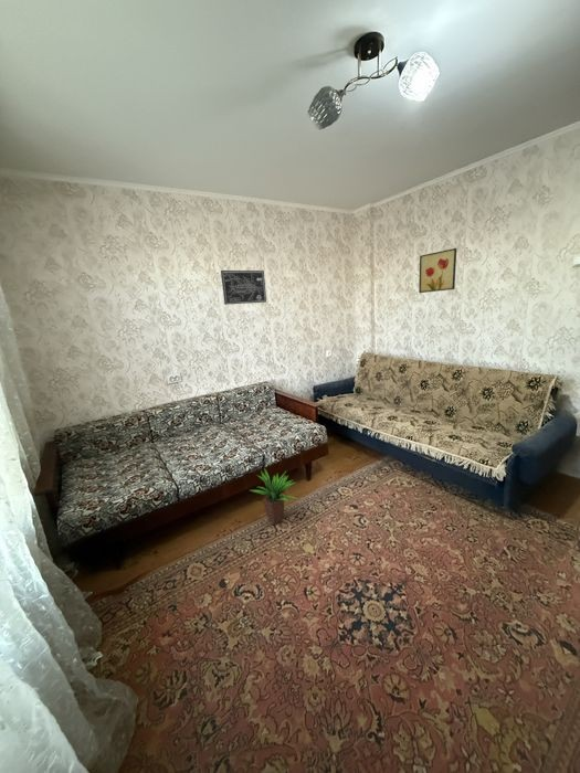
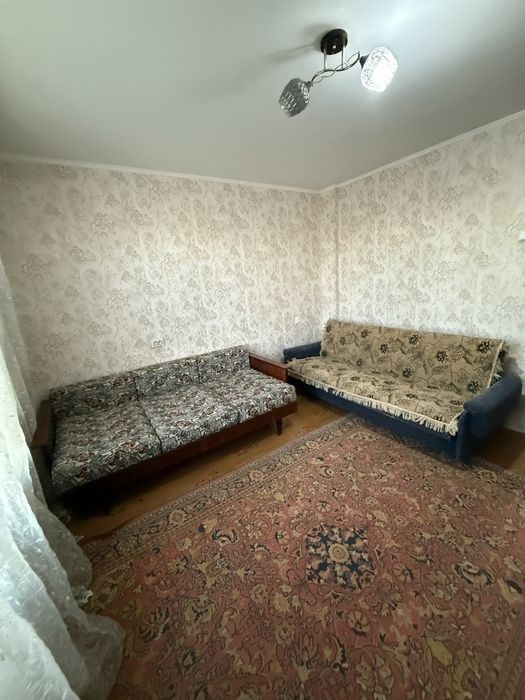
- potted plant [249,467,299,526]
- wall art [220,269,267,306]
- wall art [418,247,457,294]
